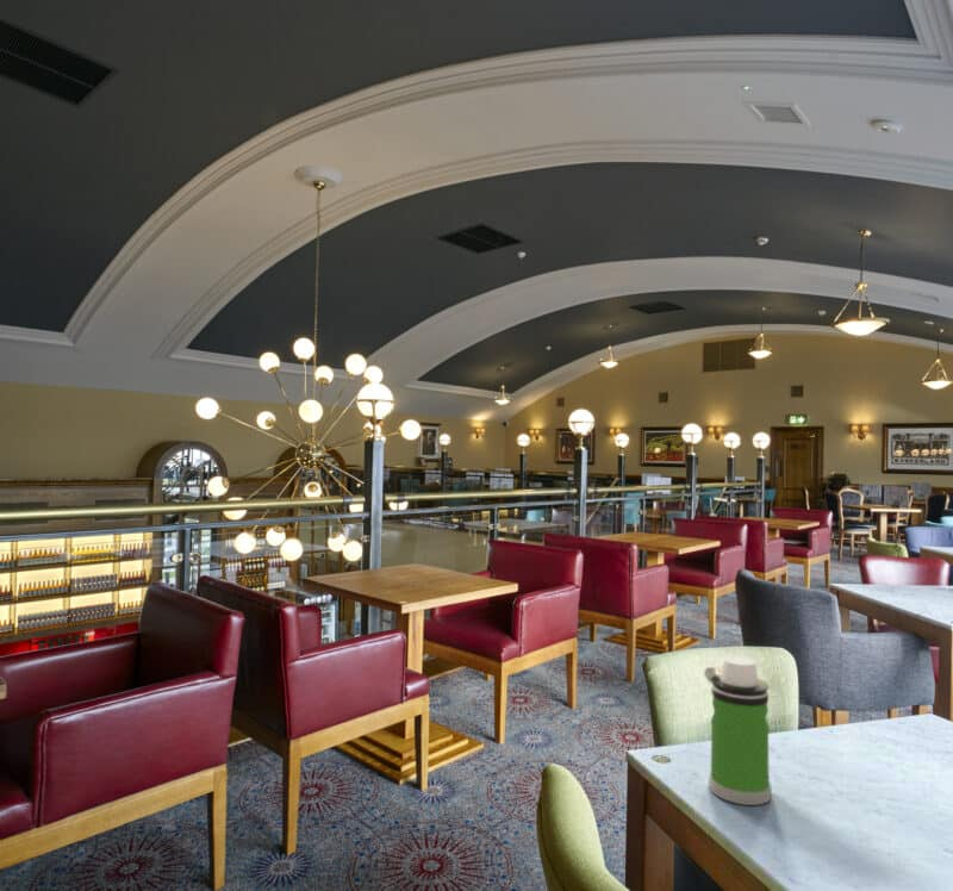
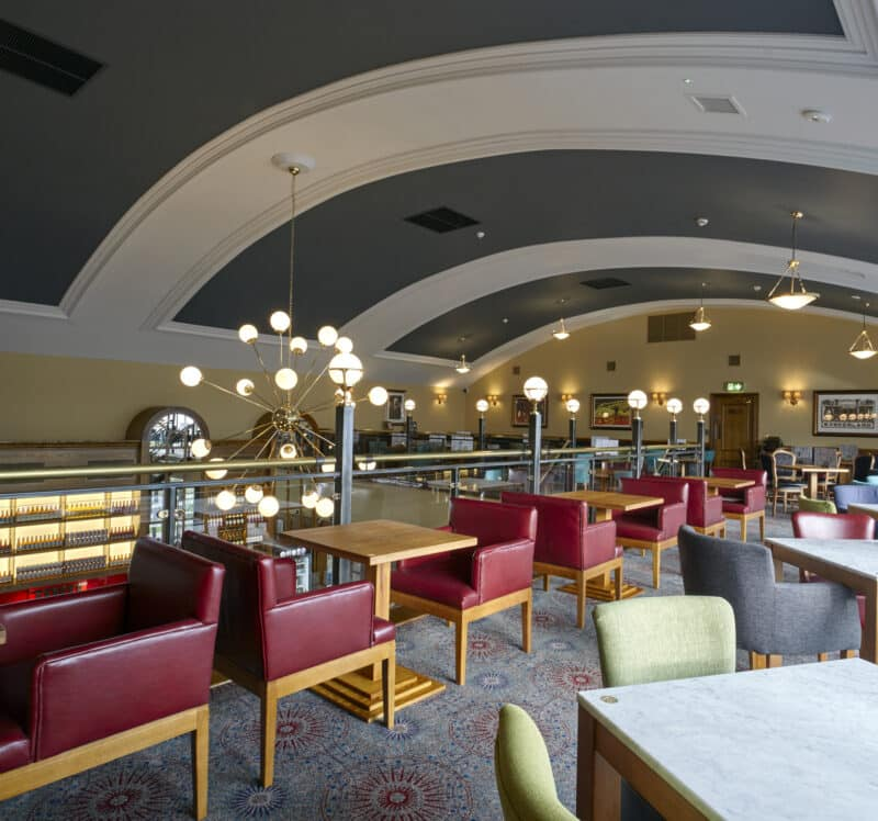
- water bottle [703,655,773,806]
